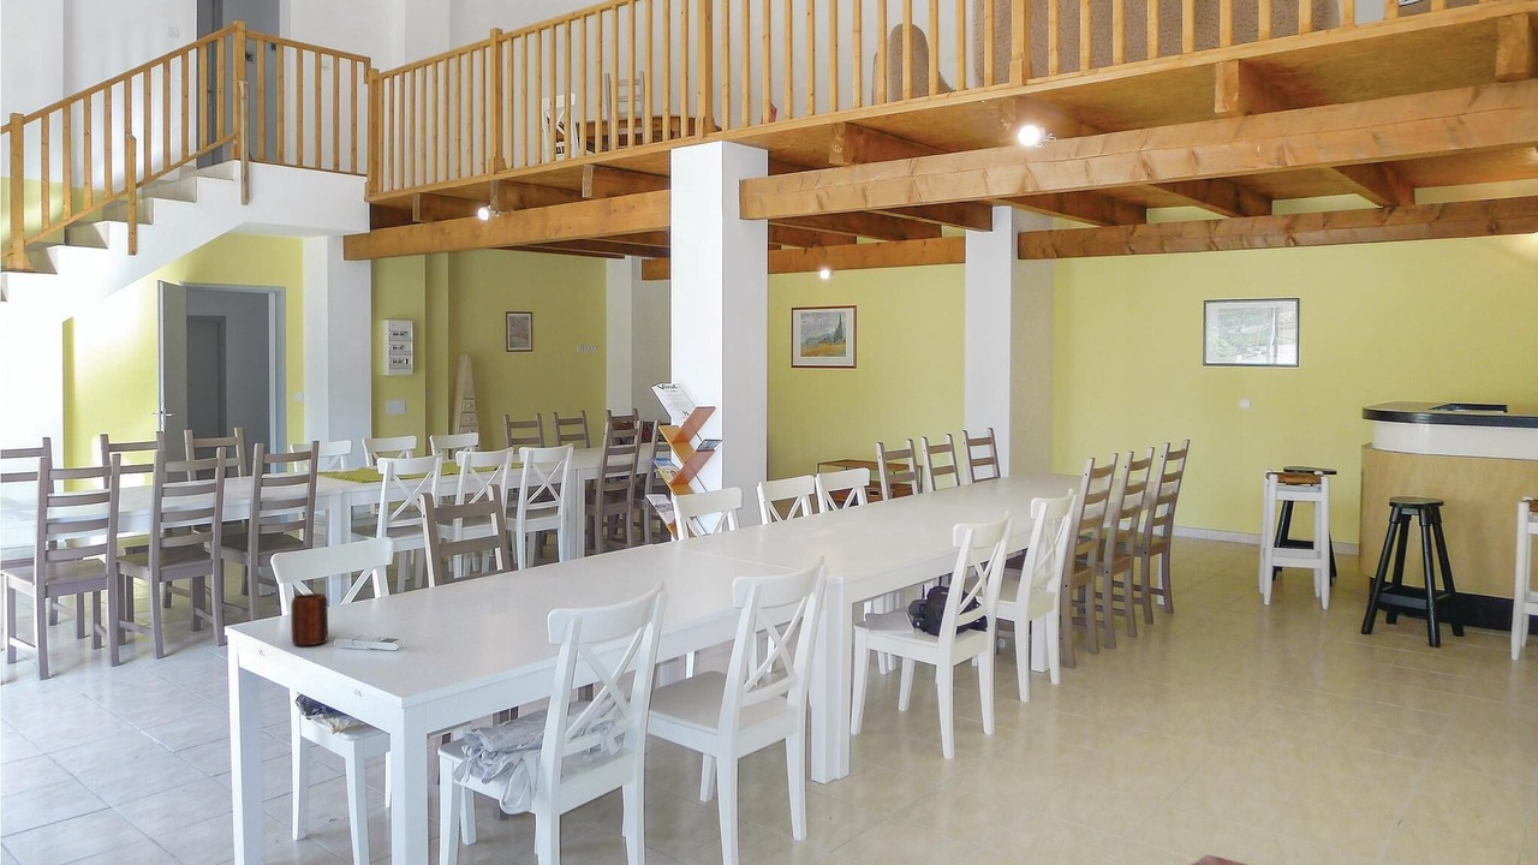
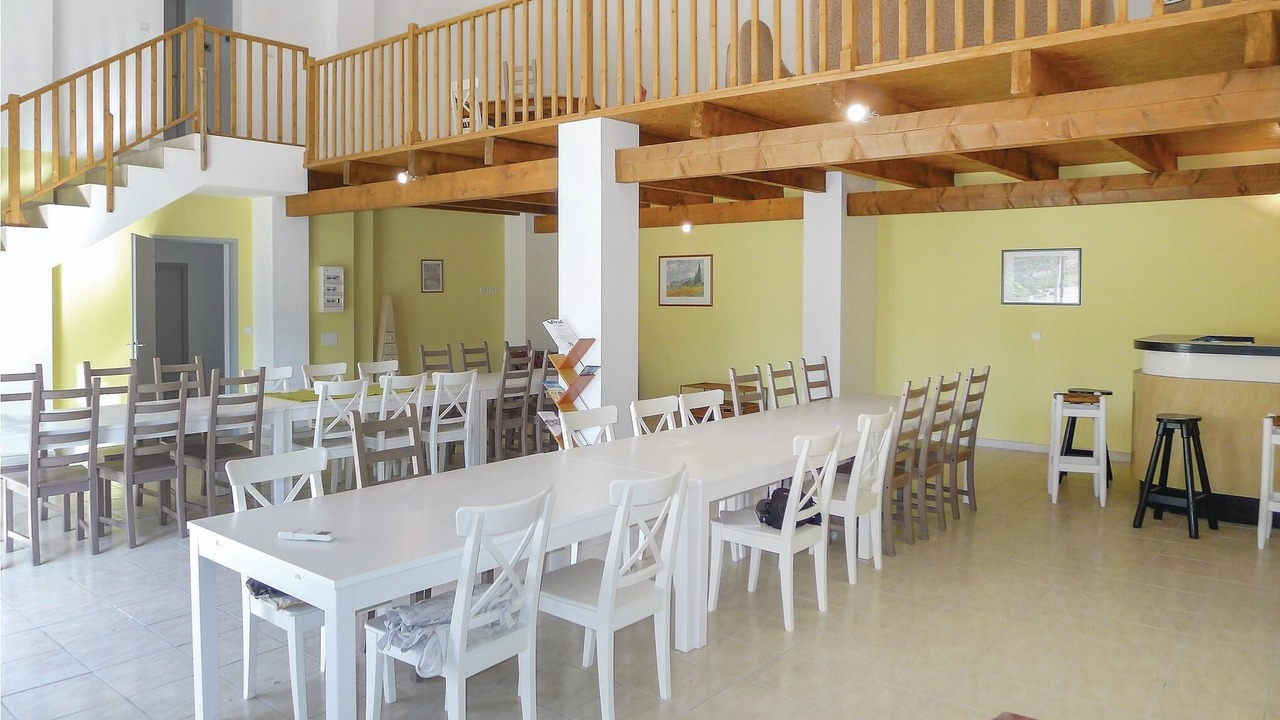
- mug [290,592,329,646]
